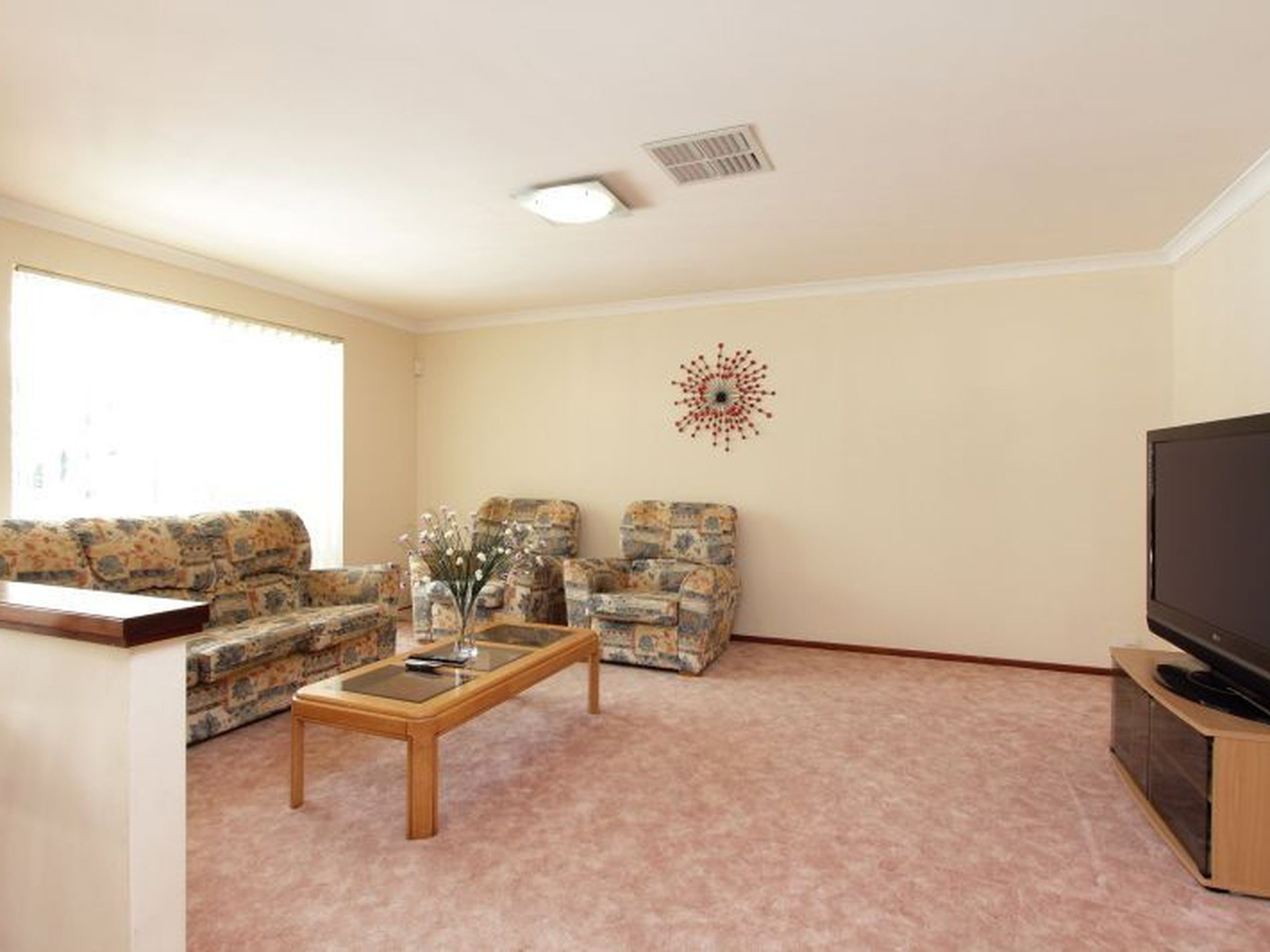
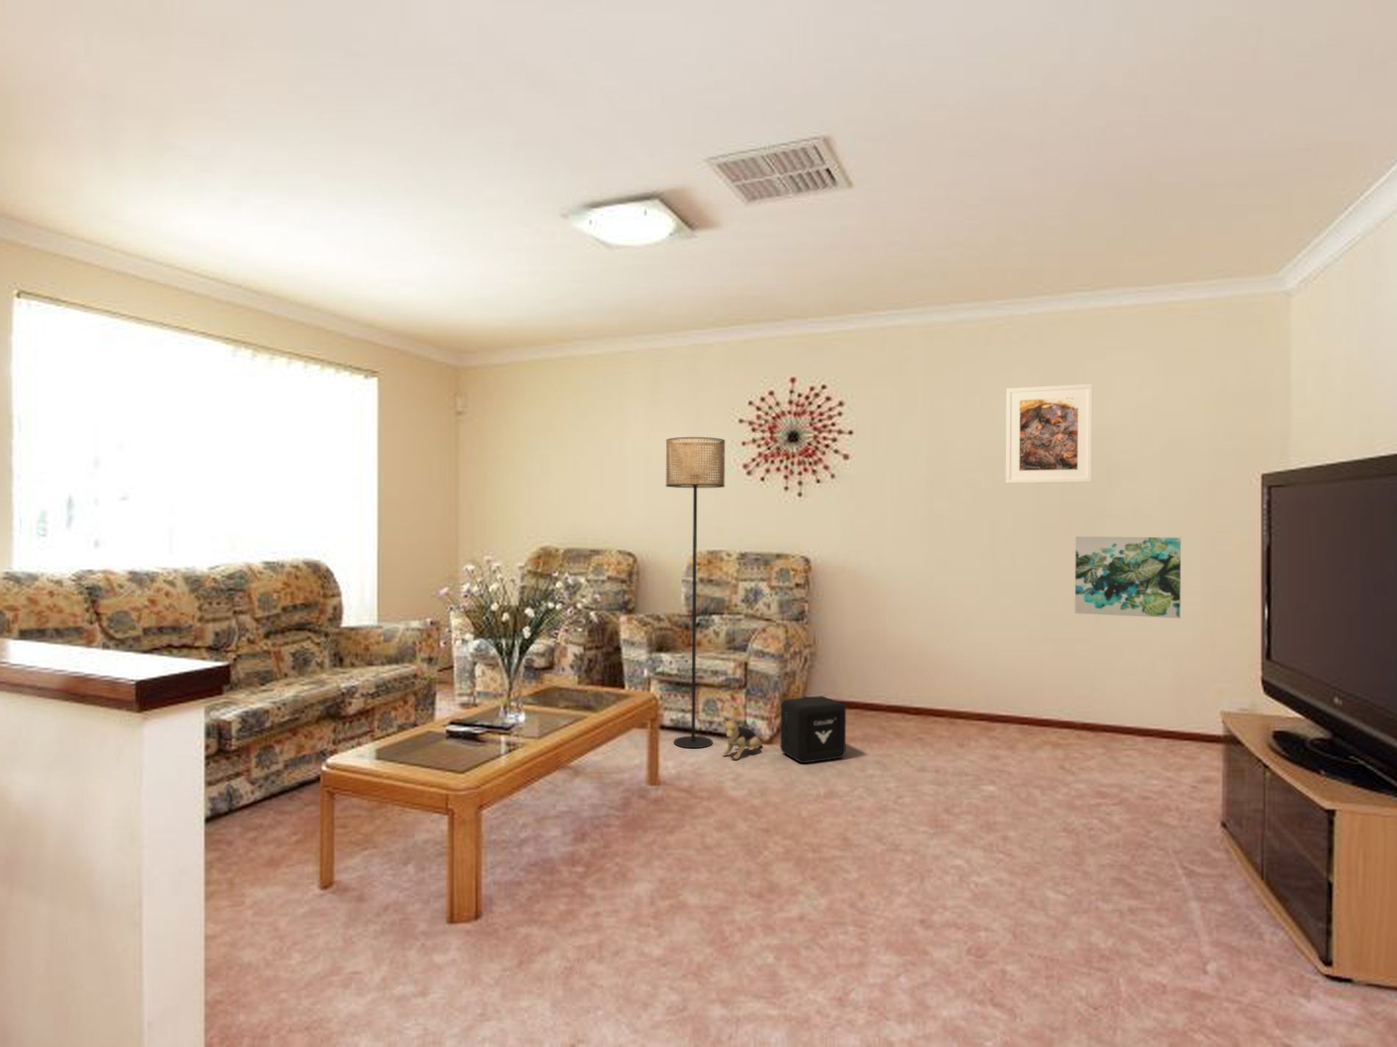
+ floor lamp [664,437,726,749]
+ wall art [1075,536,1181,619]
+ air purifier [780,695,846,763]
+ plush toy [722,716,763,760]
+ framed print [1005,383,1093,484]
